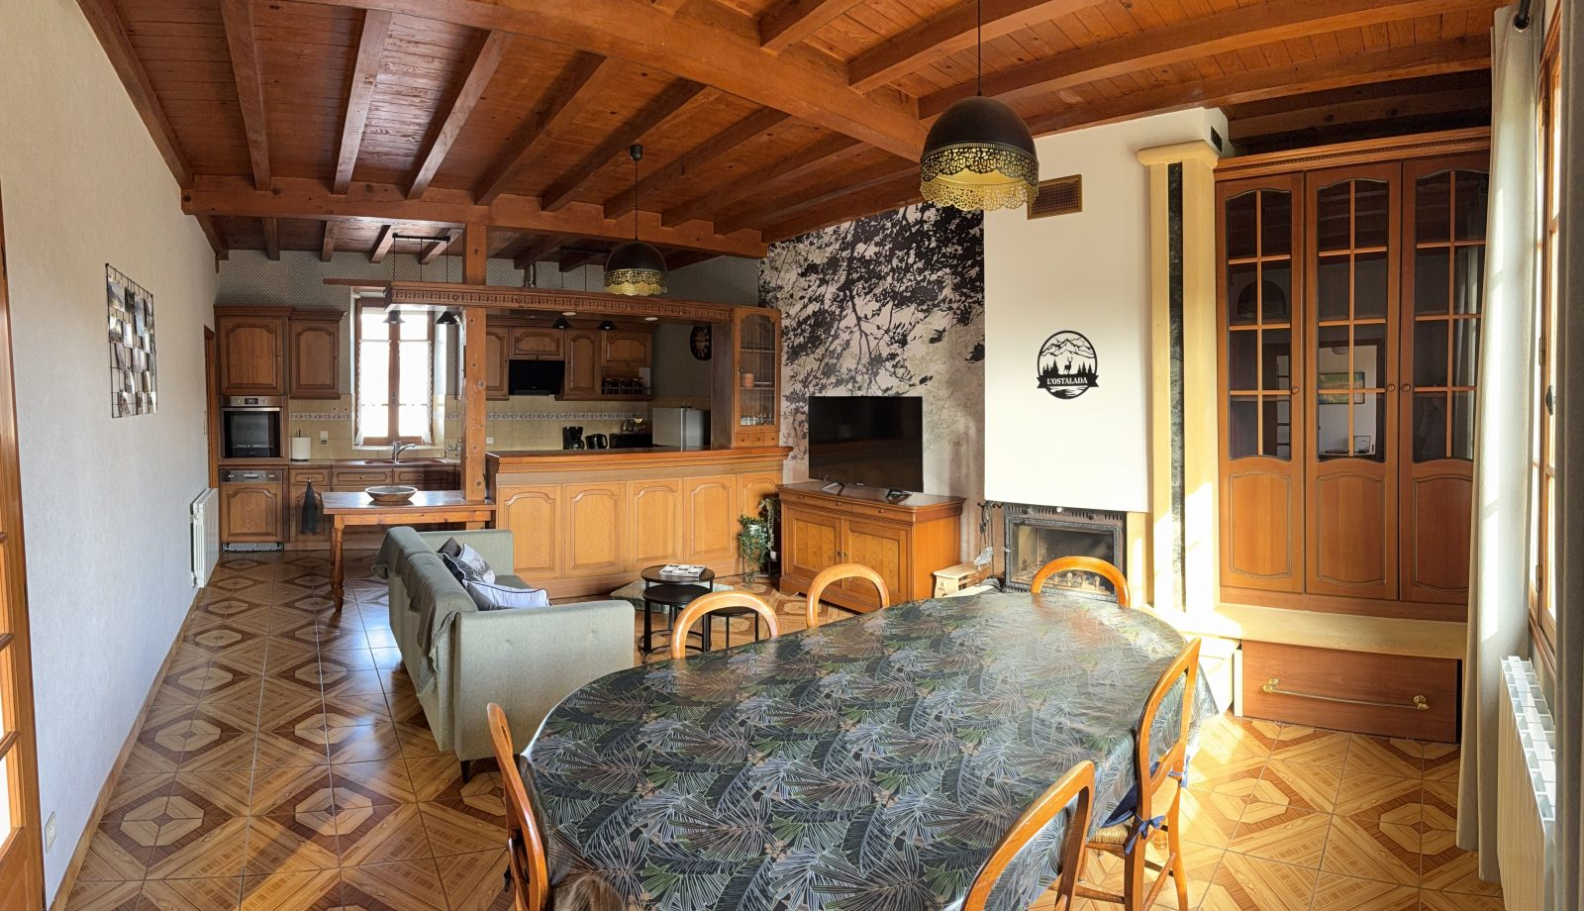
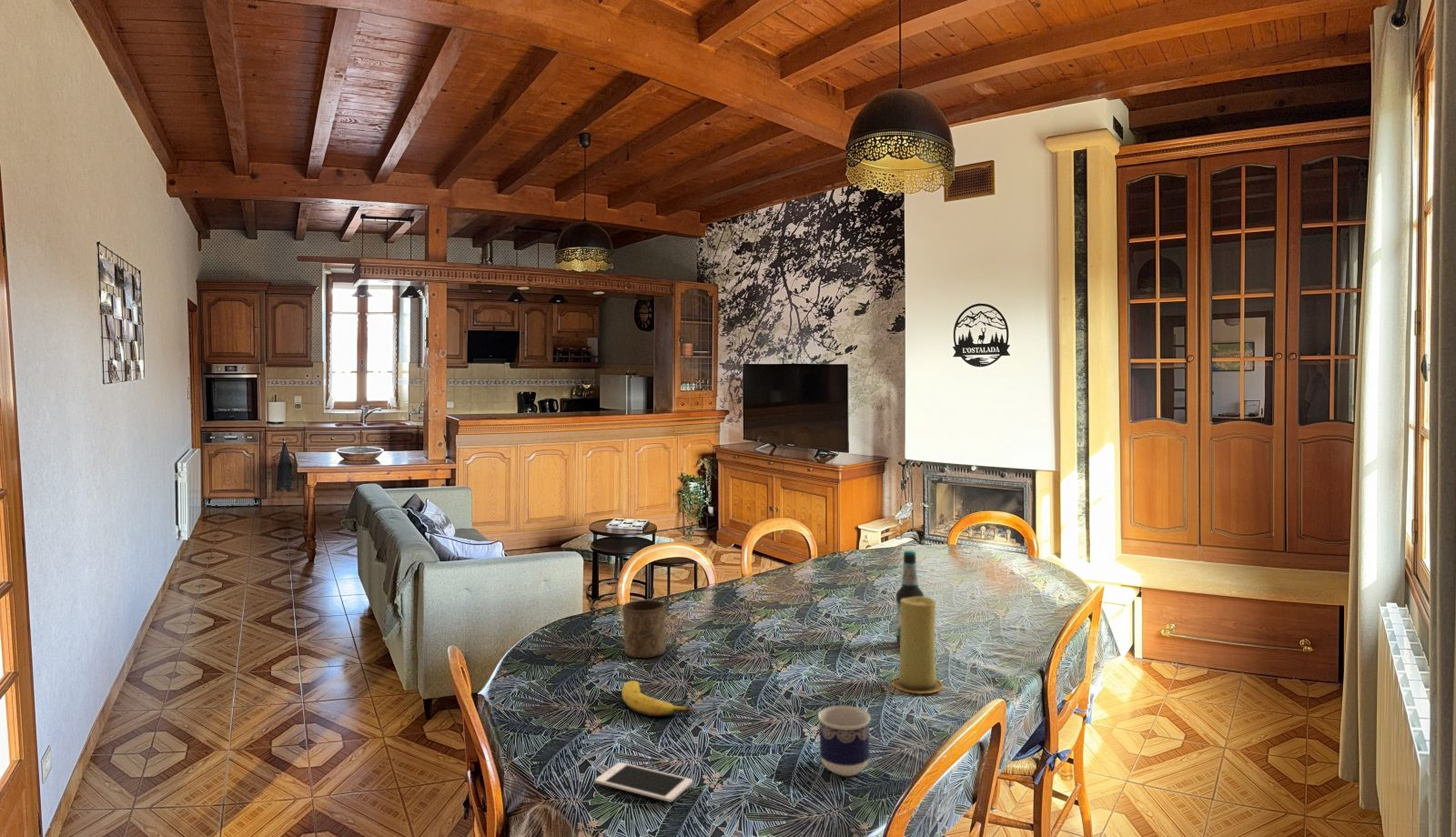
+ cup [622,600,667,659]
+ candle [892,596,944,694]
+ cup [817,705,872,777]
+ bottle [895,550,925,646]
+ cell phone [594,761,693,802]
+ banana [621,680,698,717]
